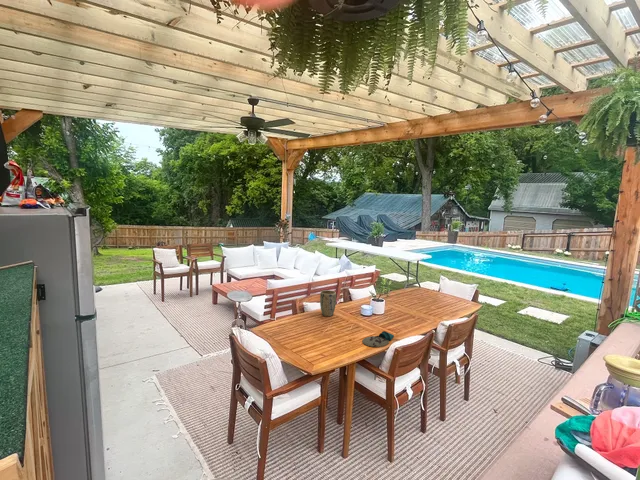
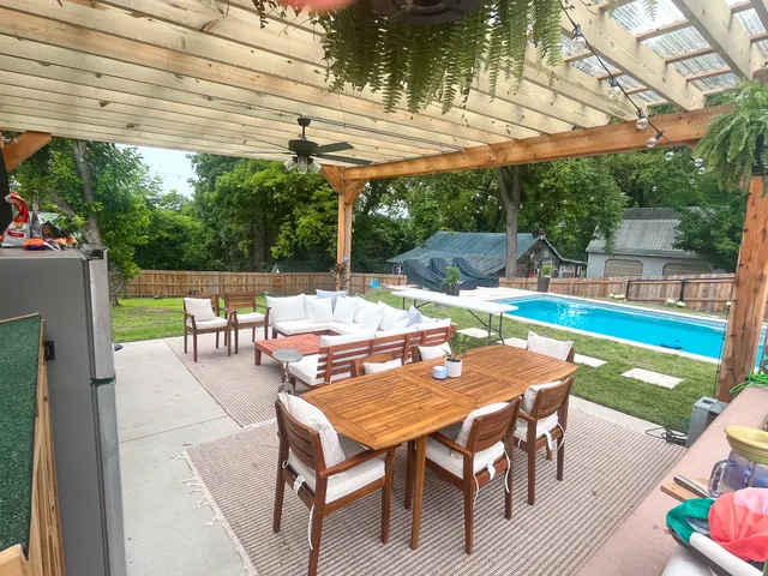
- plant pot [319,289,337,317]
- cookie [361,330,395,348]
